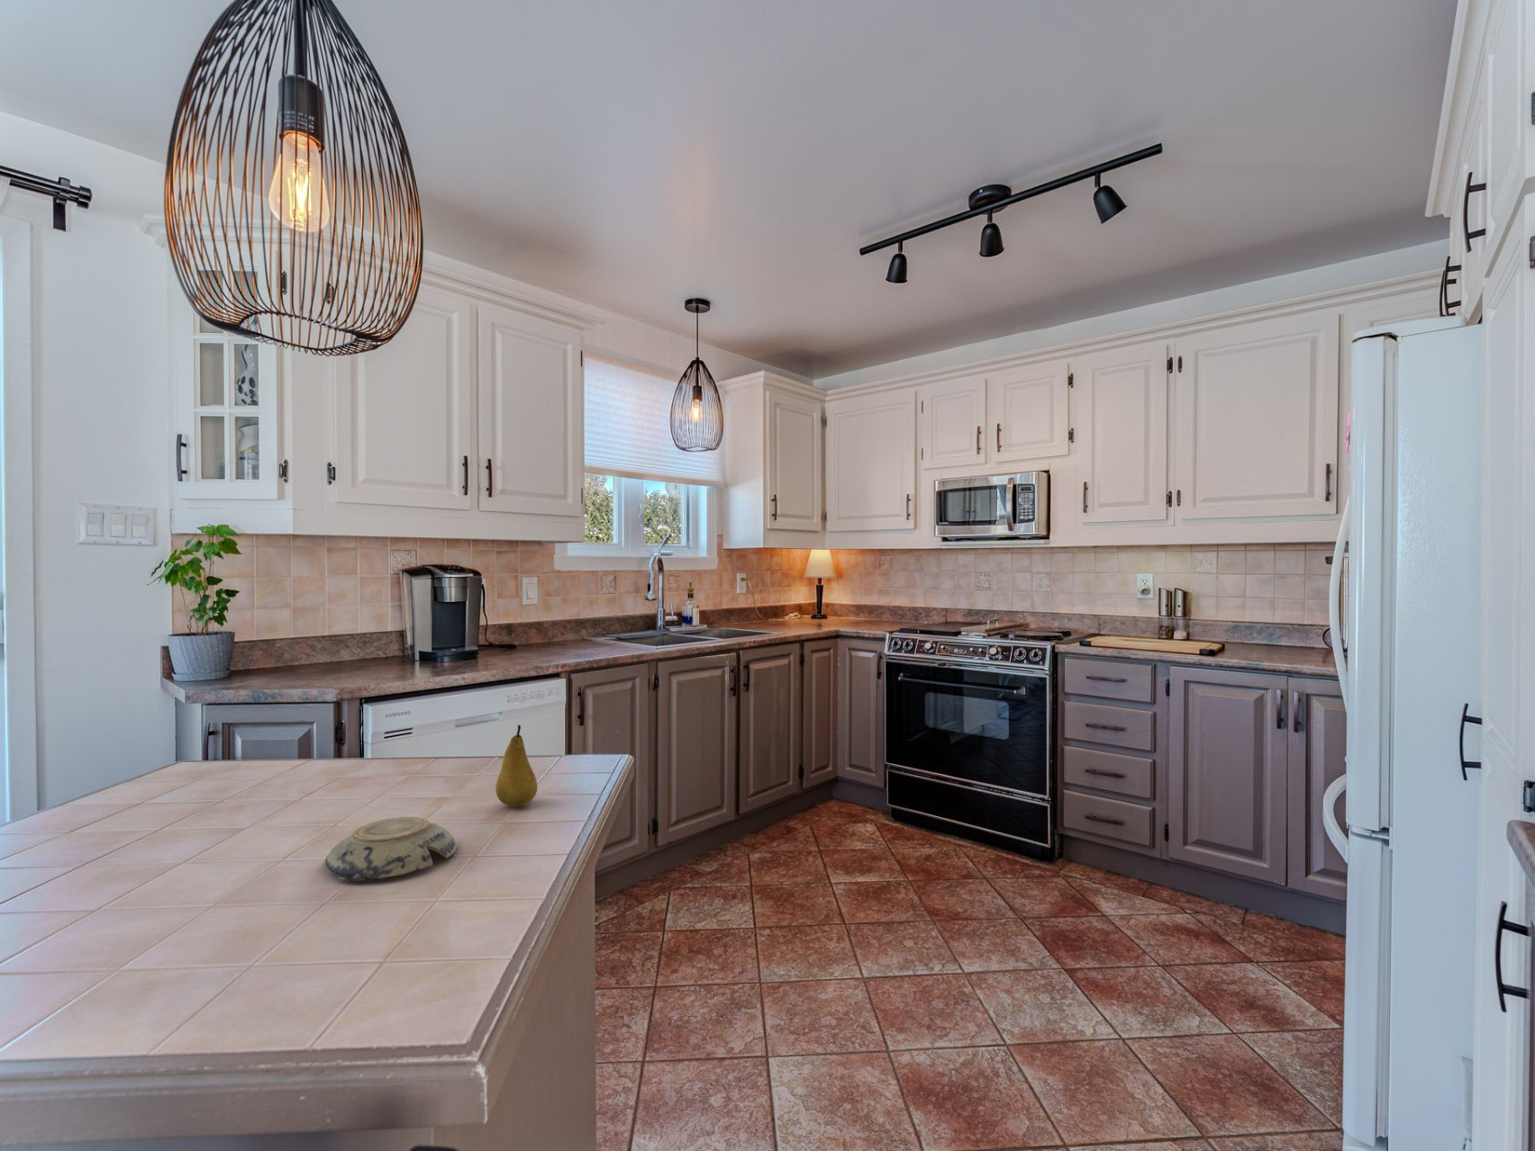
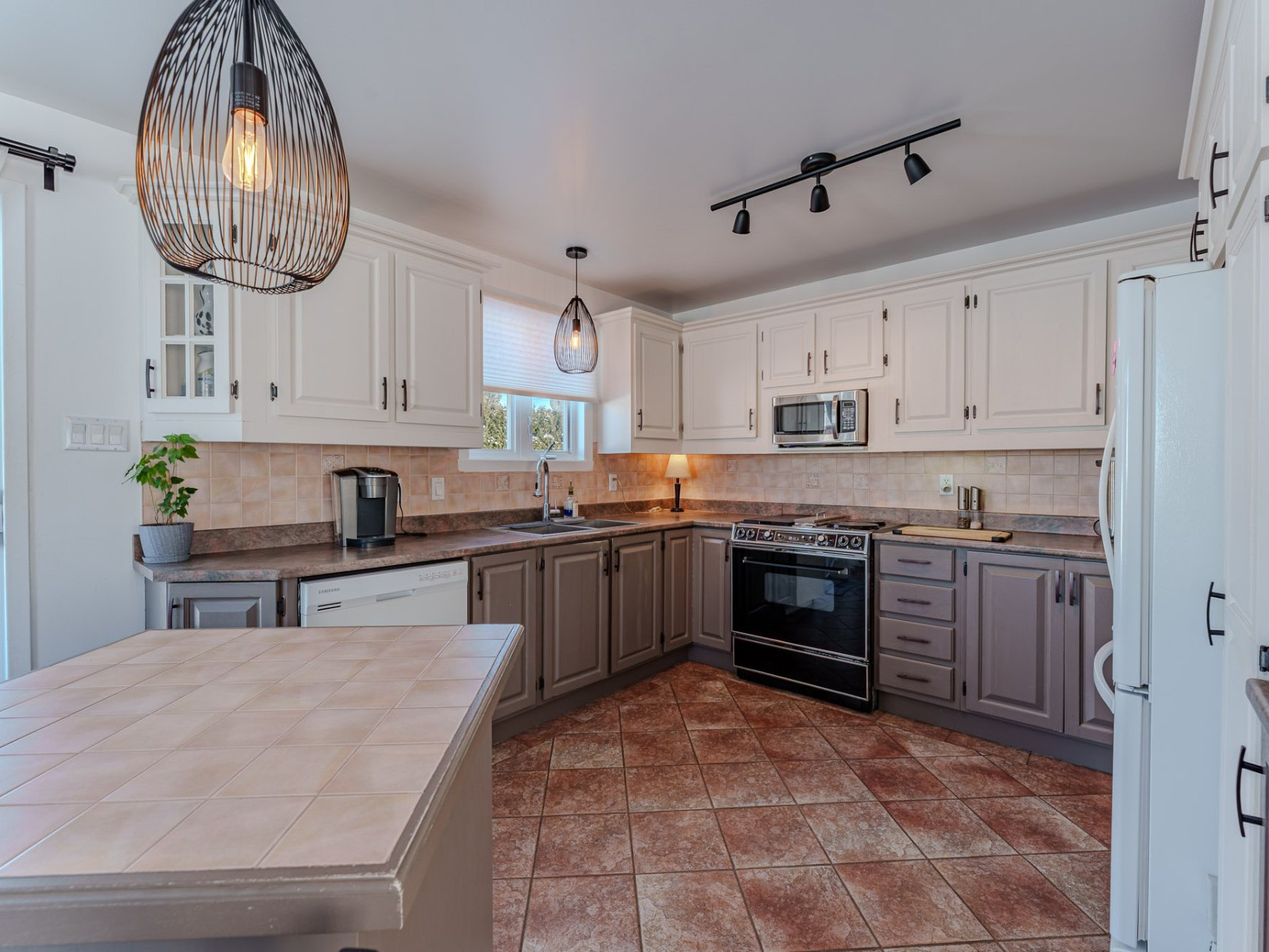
- decorative bowl [324,816,458,881]
- fruit [495,724,538,808]
